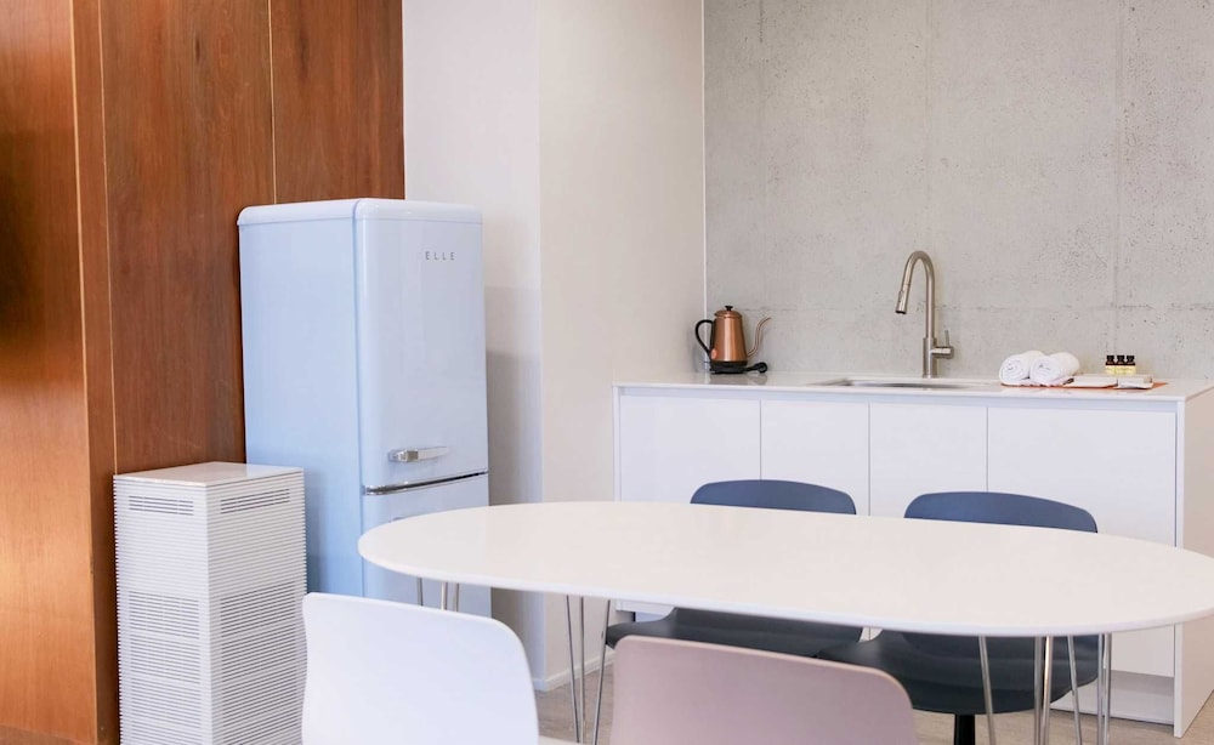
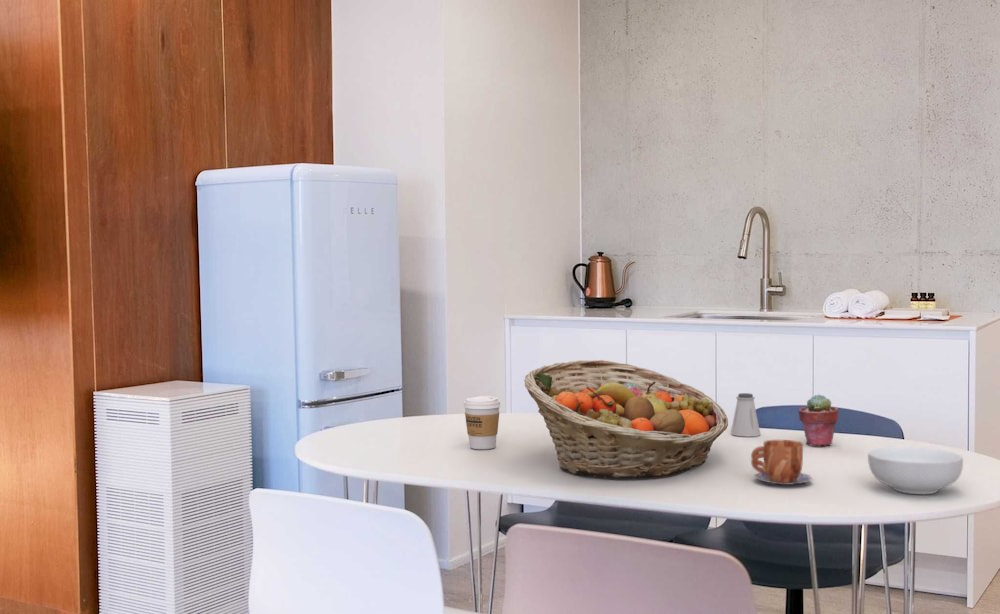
+ mug [750,439,814,486]
+ saltshaker [730,392,761,437]
+ cereal bowl [867,445,964,495]
+ potted succulent [797,393,840,447]
+ fruit basket [523,359,729,480]
+ coffee cup [463,395,501,450]
